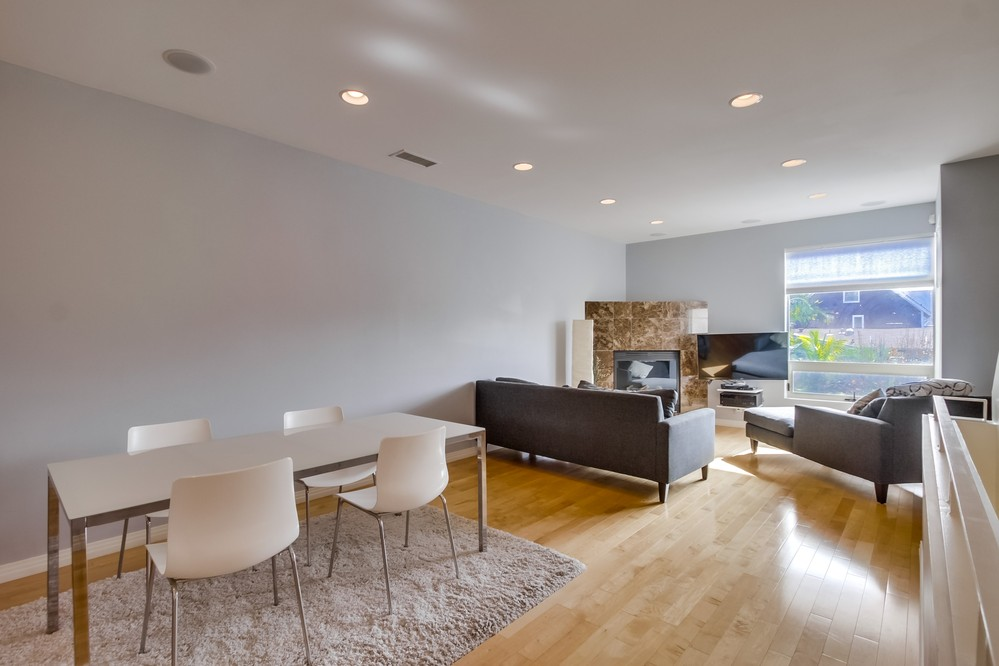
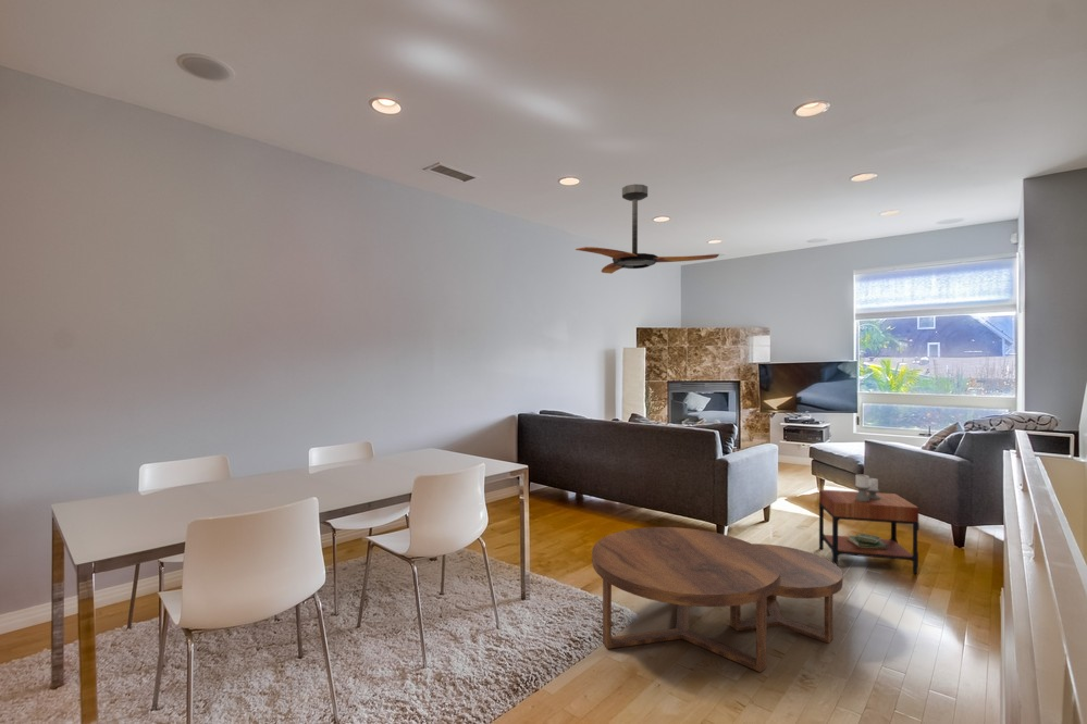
+ coffee table [591,526,844,673]
+ ceiling fan [575,183,720,275]
+ side table [818,473,919,575]
